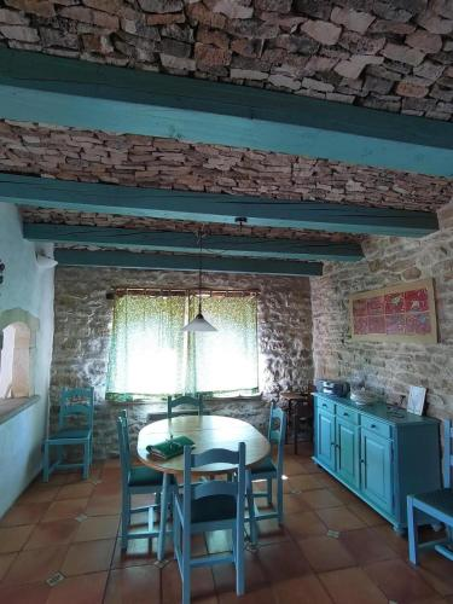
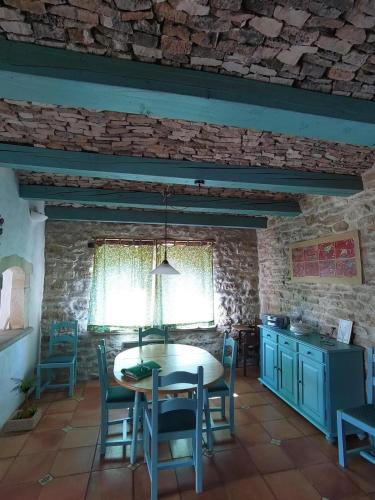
+ potted plant [4,371,43,433]
